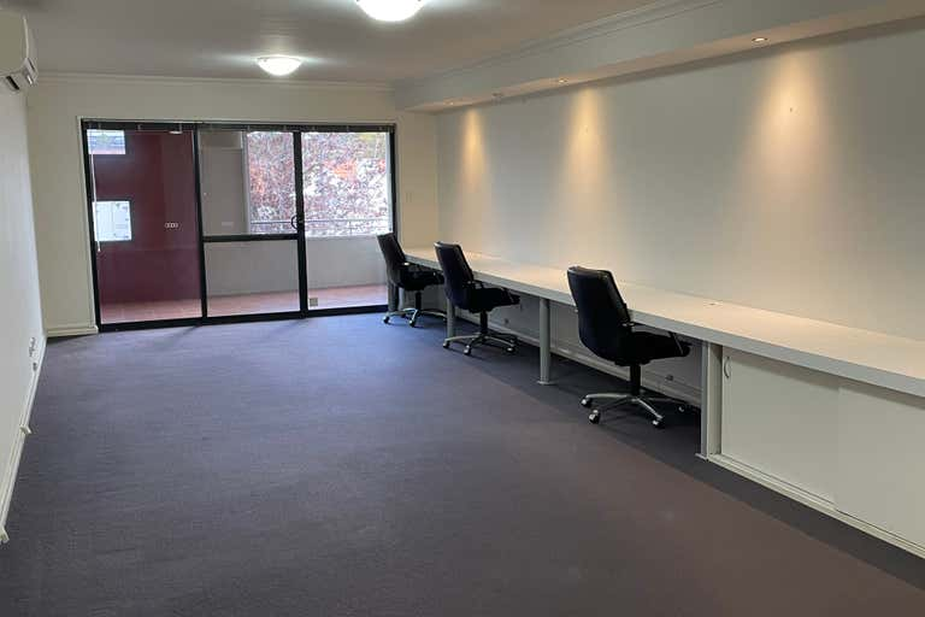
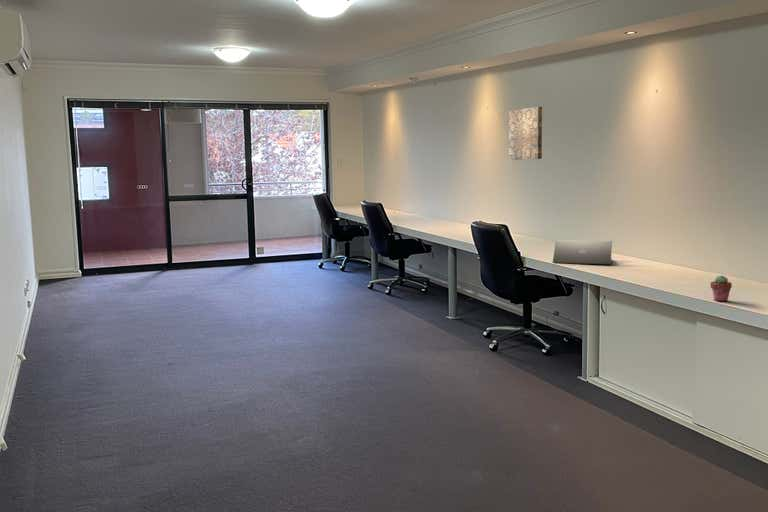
+ laptop [552,239,613,265]
+ wall art [508,106,543,161]
+ potted succulent [709,275,733,302]
